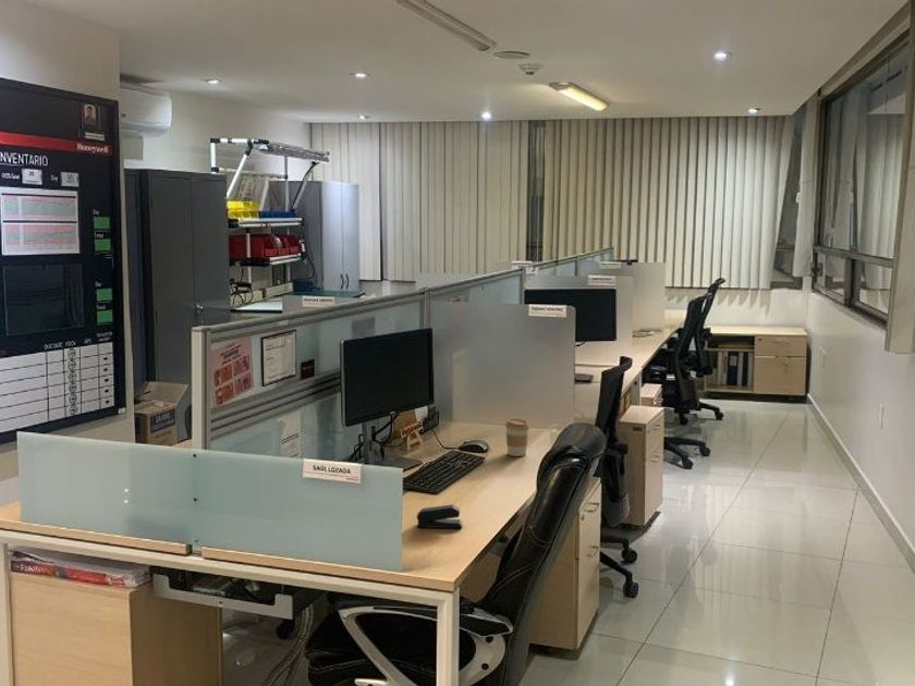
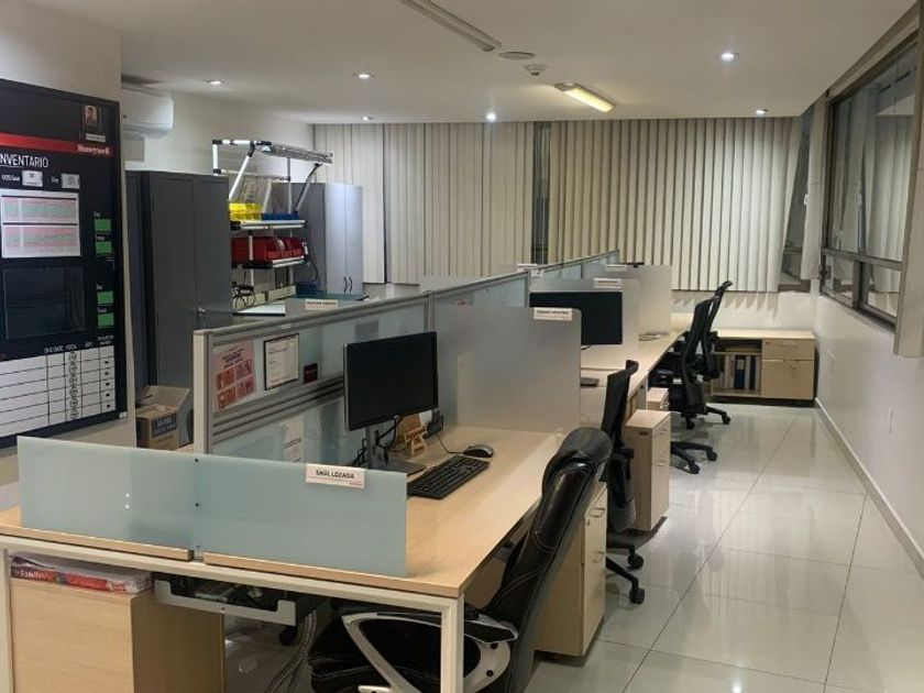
- stapler [416,503,463,529]
- coffee cup [504,418,530,457]
